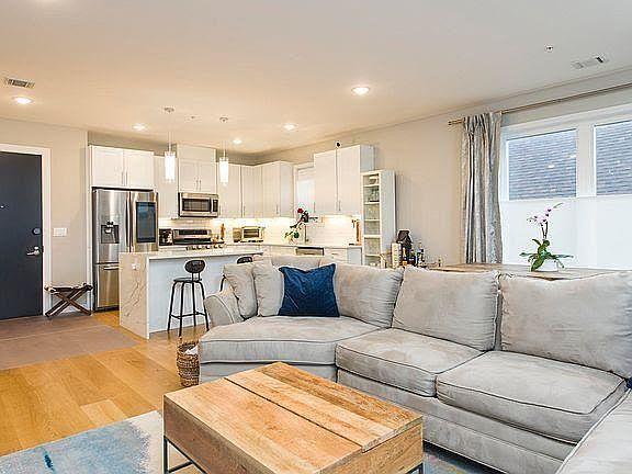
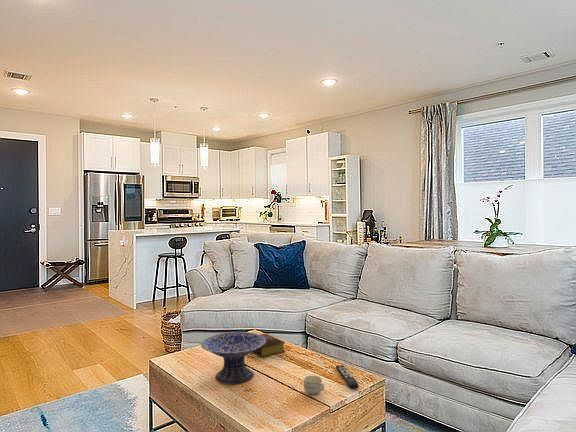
+ cup [302,374,325,396]
+ decorative bowl [200,331,266,385]
+ bible [252,332,286,358]
+ remote control [335,364,360,389]
